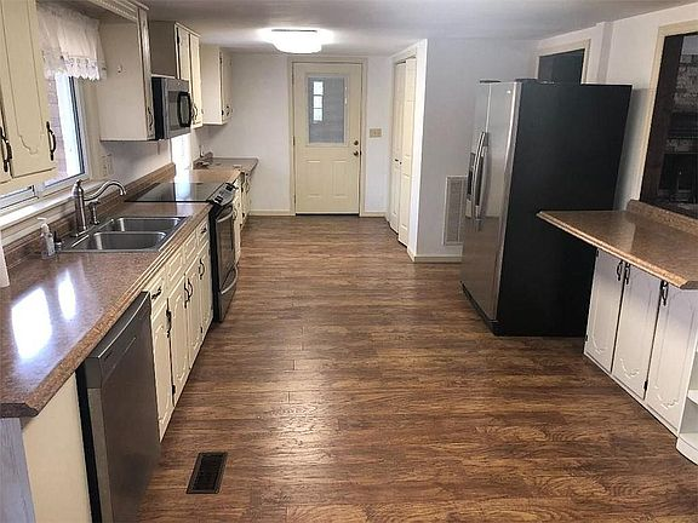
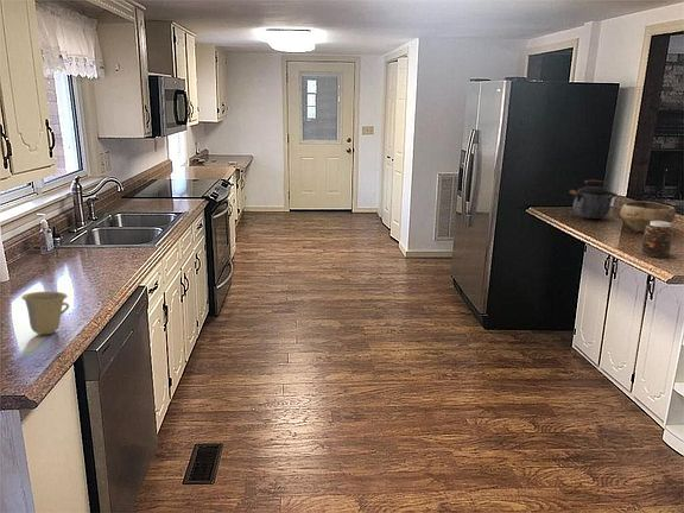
+ bowl [619,201,677,234]
+ cup [20,291,70,336]
+ kettle [569,179,619,220]
+ jar [640,221,674,259]
